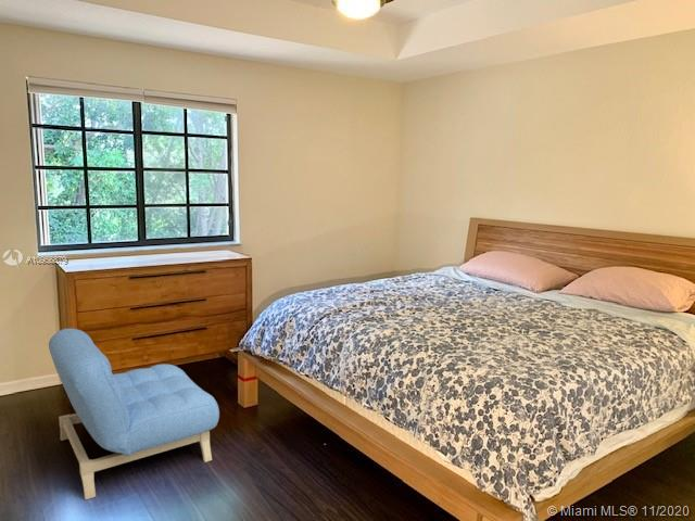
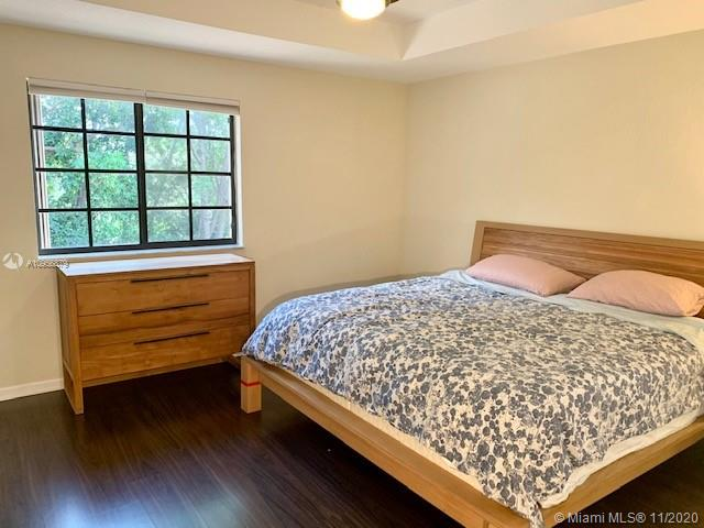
- armchair [48,328,220,500]
